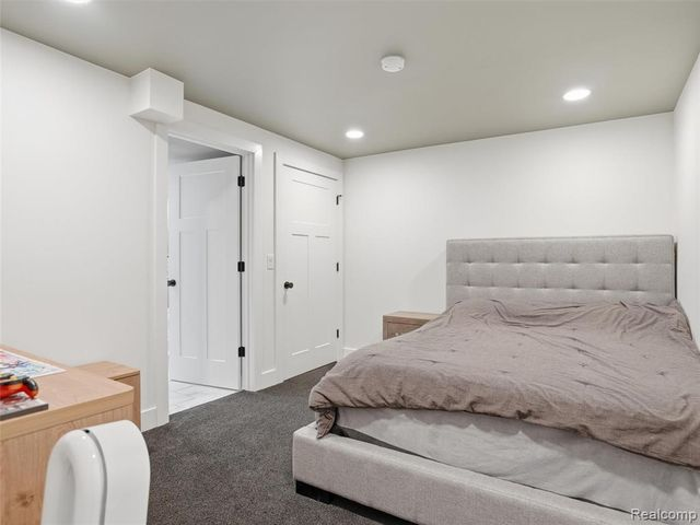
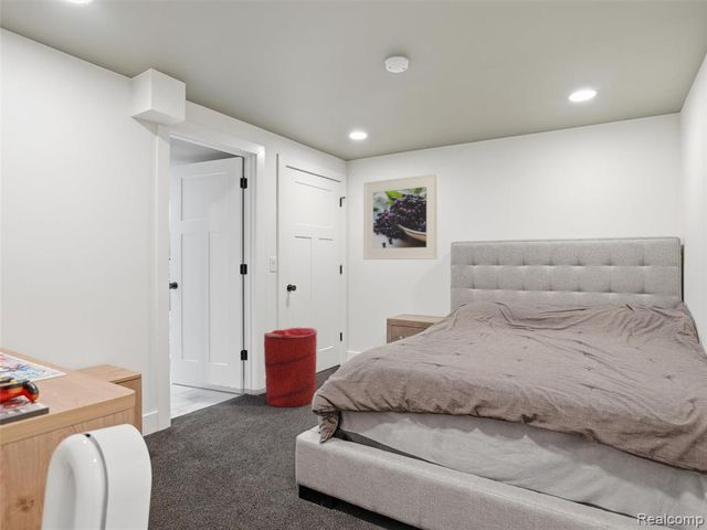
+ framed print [362,172,440,261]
+ laundry hamper [263,327,318,409]
